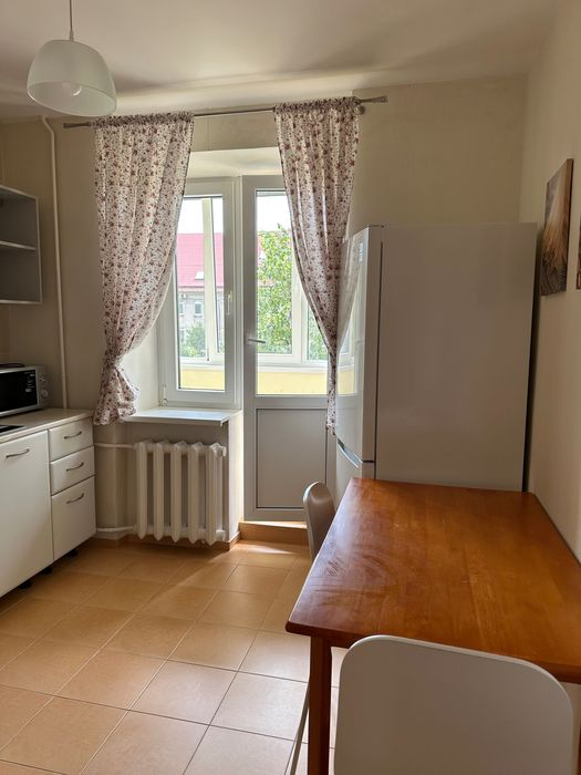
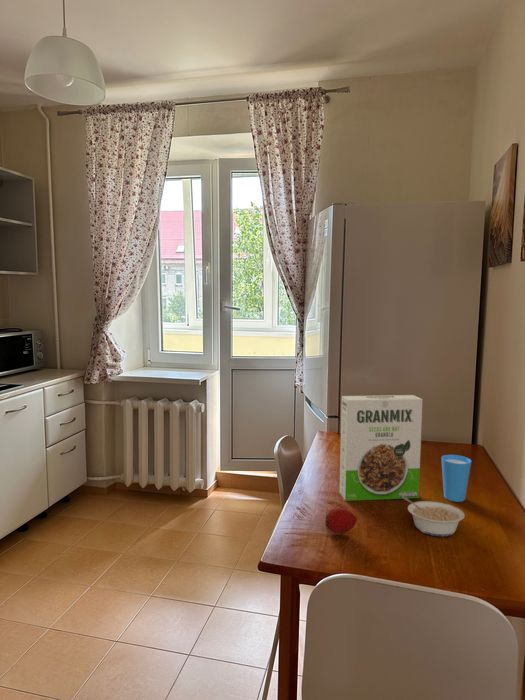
+ fruit [324,507,358,535]
+ legume [402,496,466,537]
+ cup [440,454,472,503]
+ cereal box [339,394,424,502]
